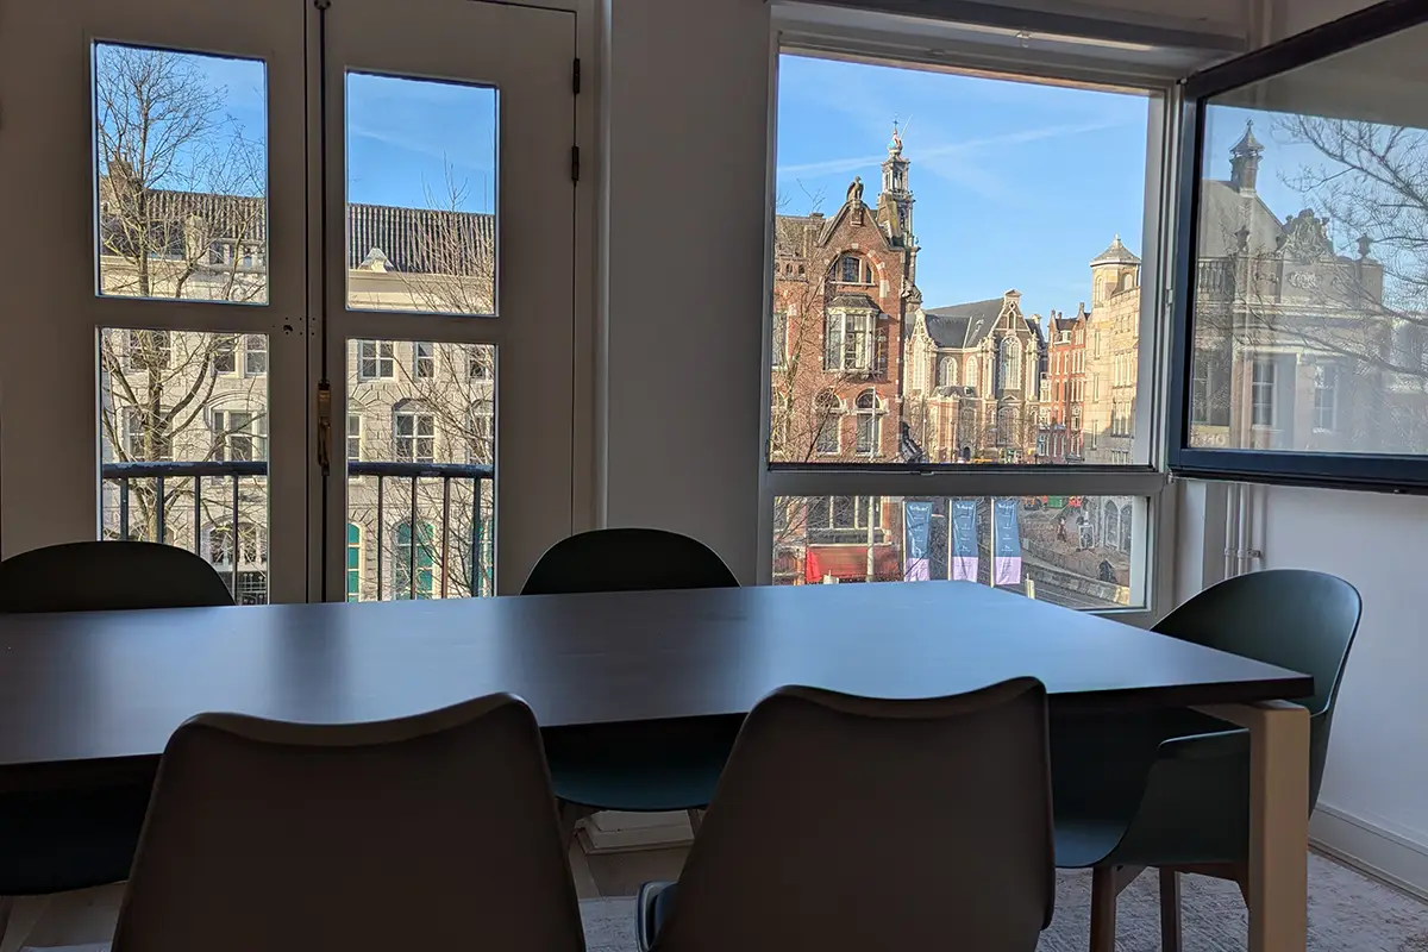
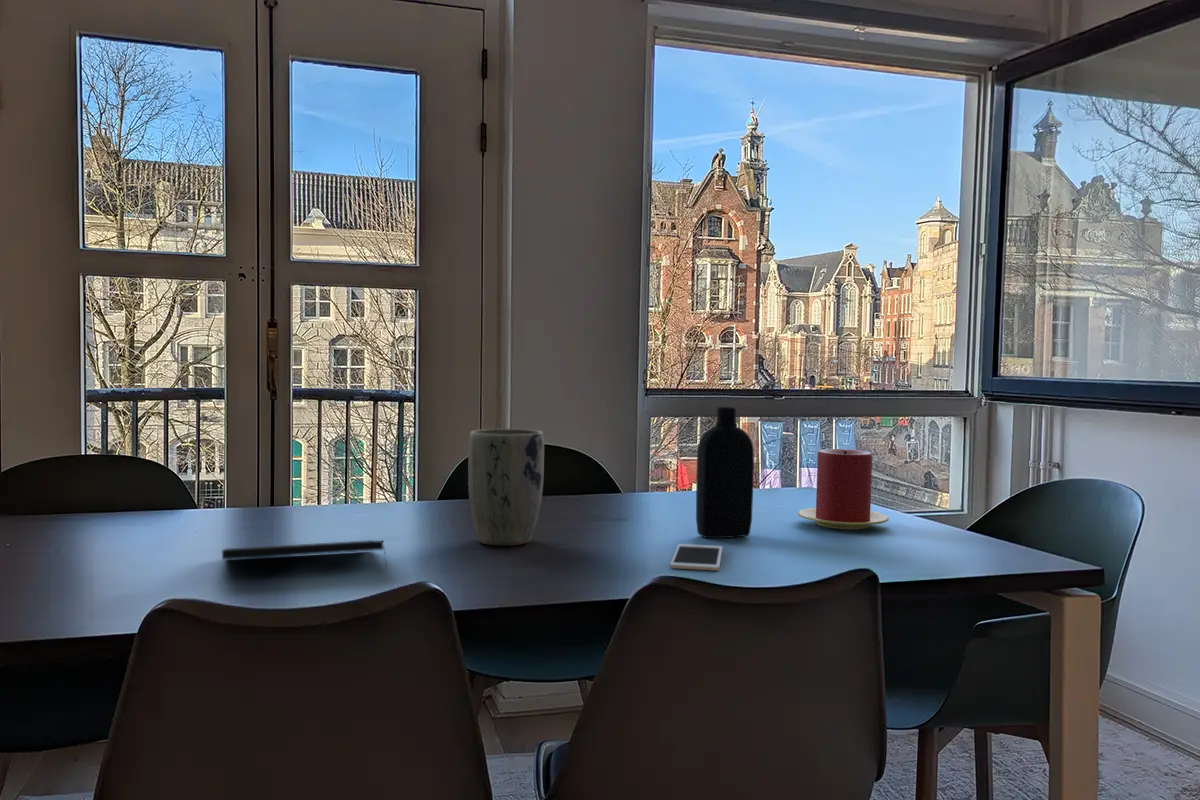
+ cell phone [669,543,724,572]
+ candle [797,448,890,530]
+ plant pot [467,428,545,547]
+ notepad [221,539,389,571]
+ bottle [695,406,755,539]
